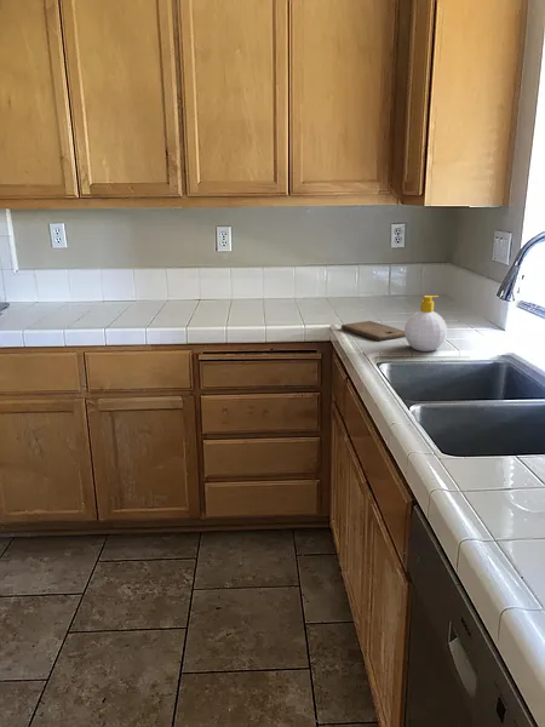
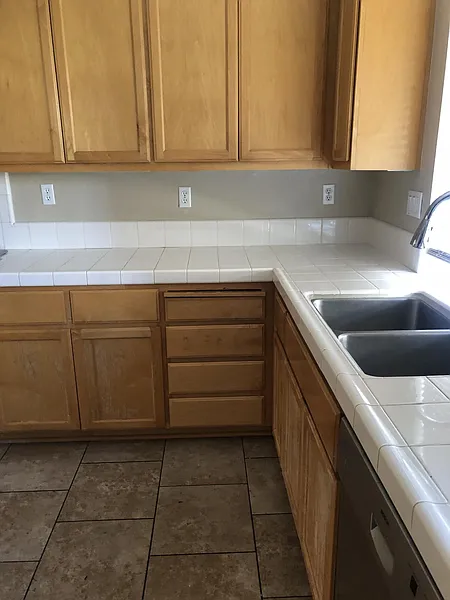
- soap bottle [403,294,448,353]
- cutting board [340,320,406,342]
